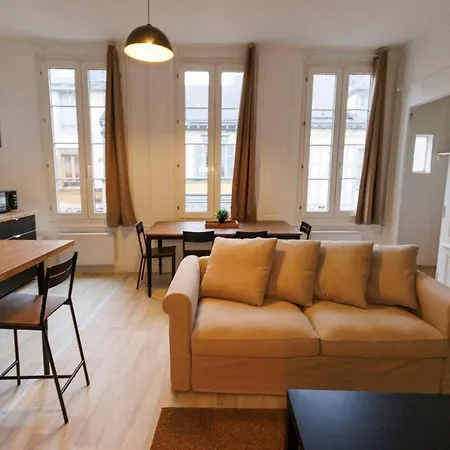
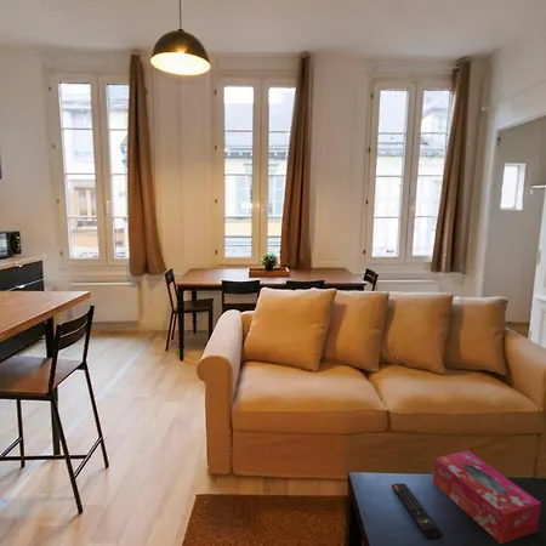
+ tissue box [432,449,542,545]
+ remote control [391,483,444,541]
